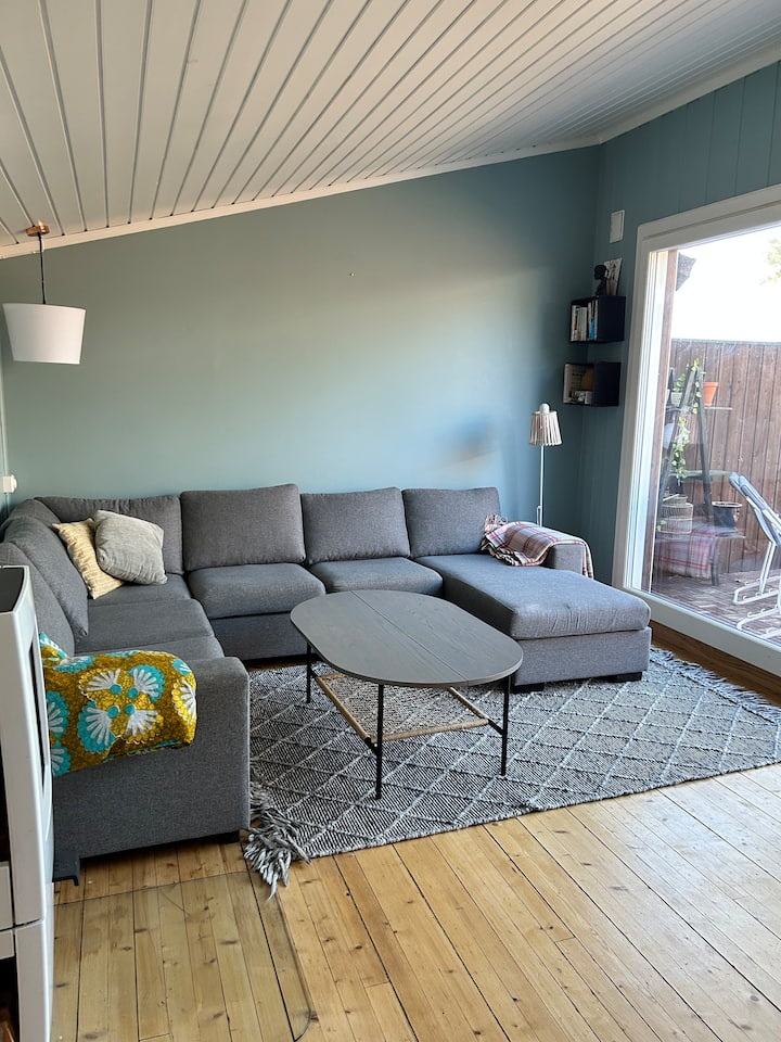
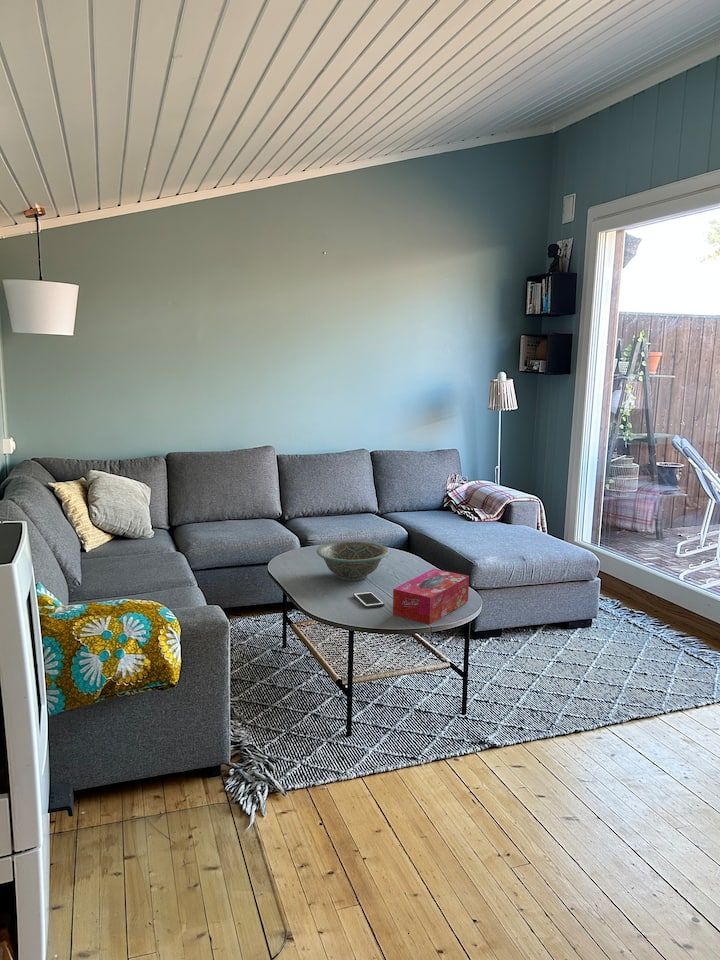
+ decorative bowl [316,540,390,582]
+ cell phone [352,590,385,609]
+ tissue box [392,568,470,625]
